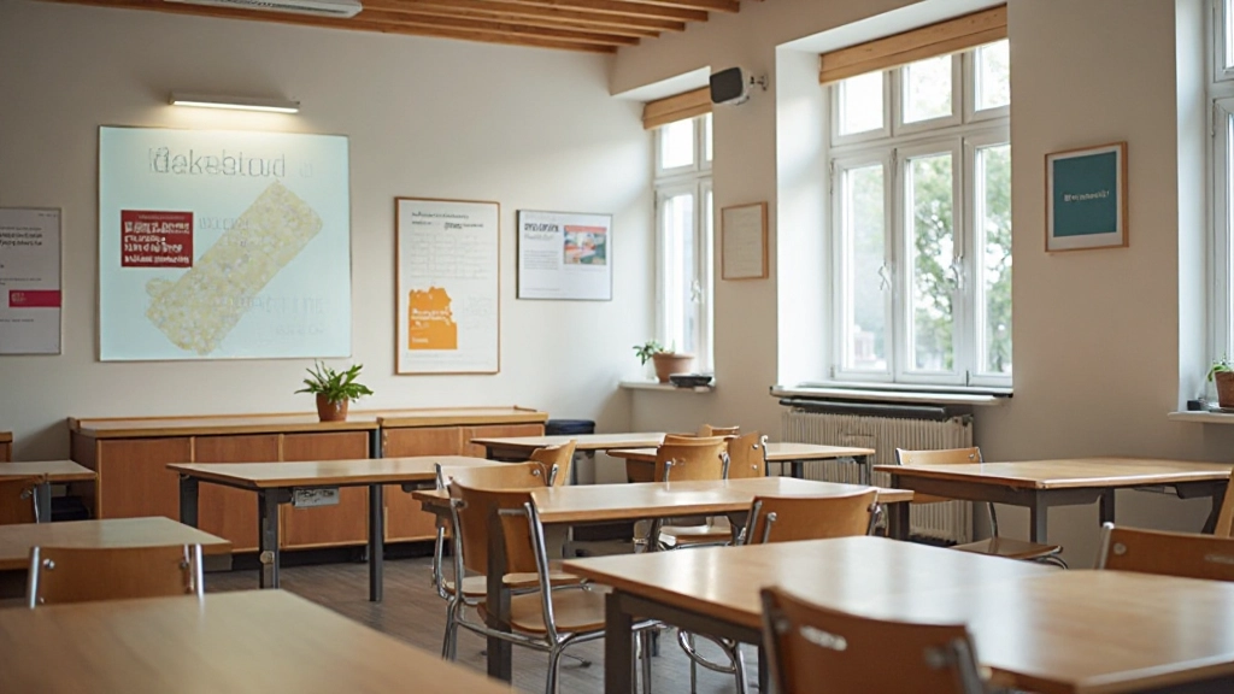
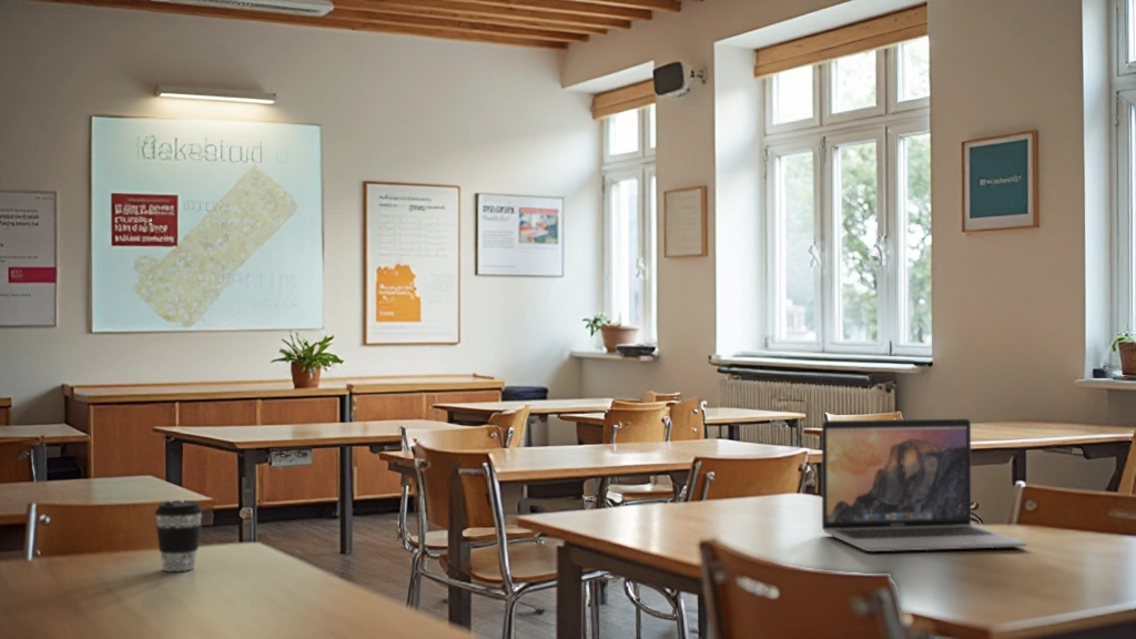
+ laptop [821,417,1027,552]
+ coffee cup [154,500,204,572]
